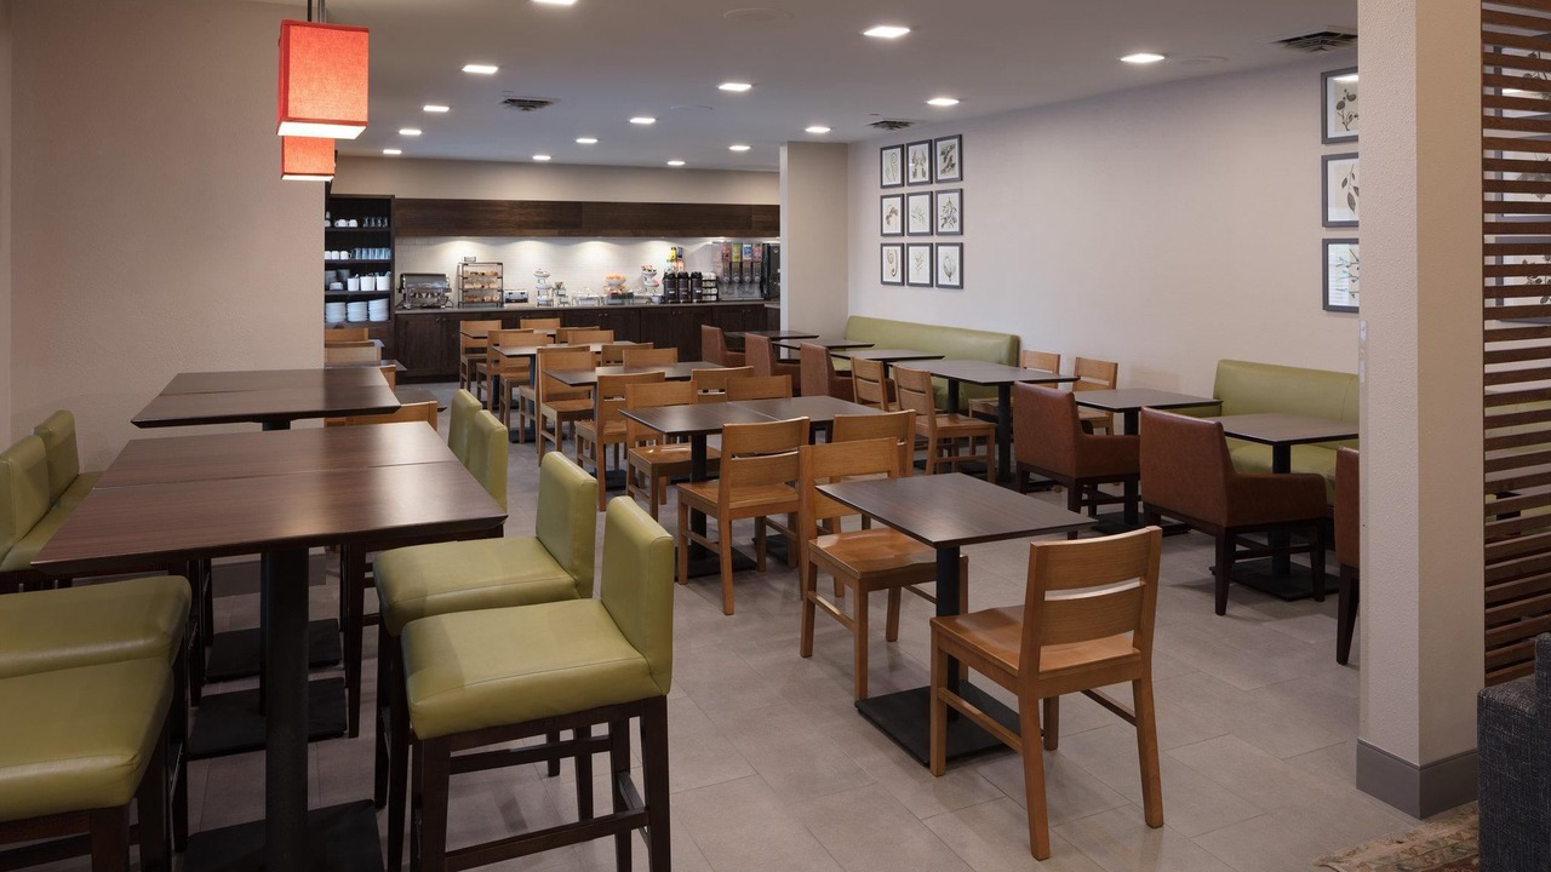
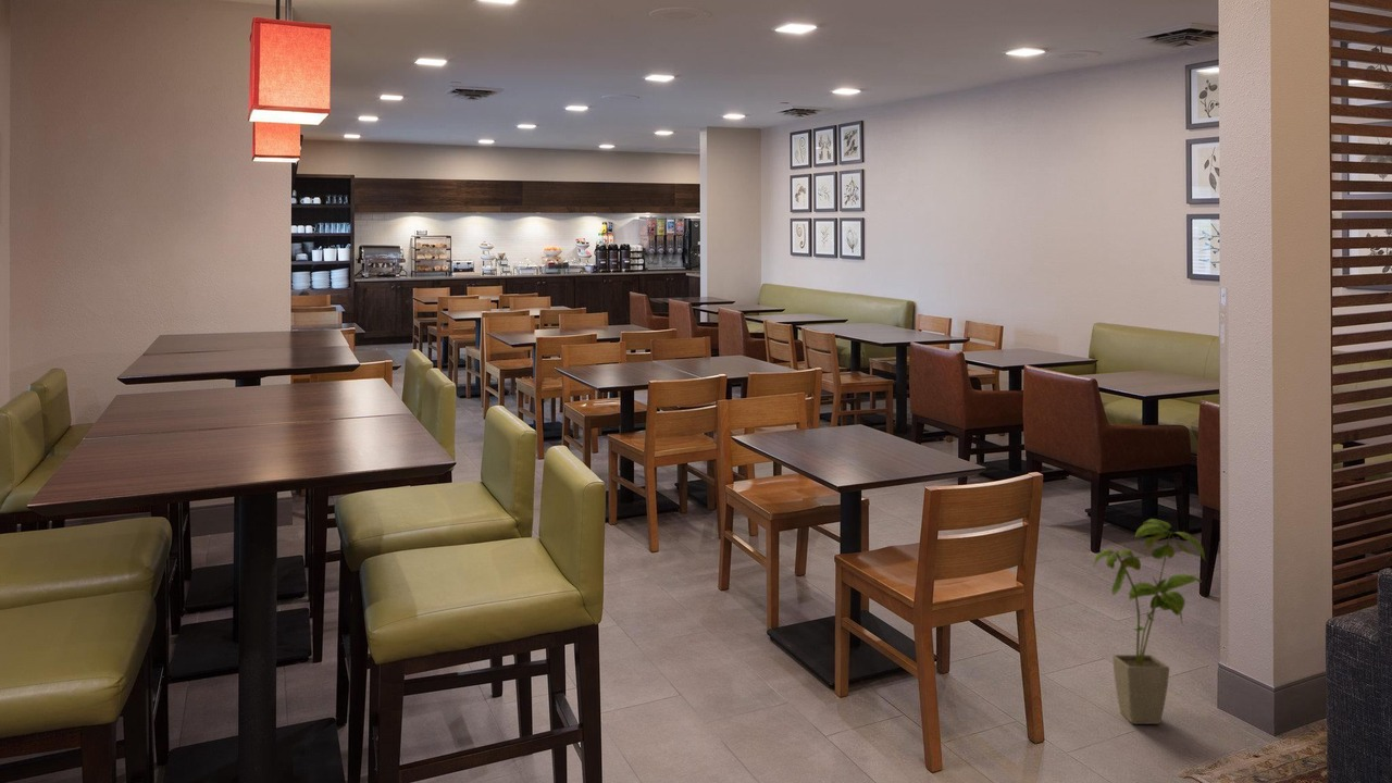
+ house plant [1092,518,1207,725]
